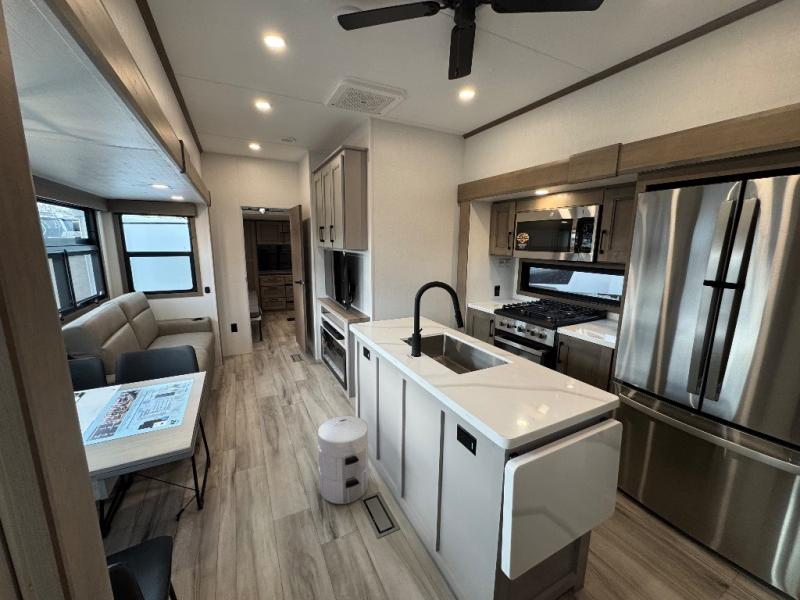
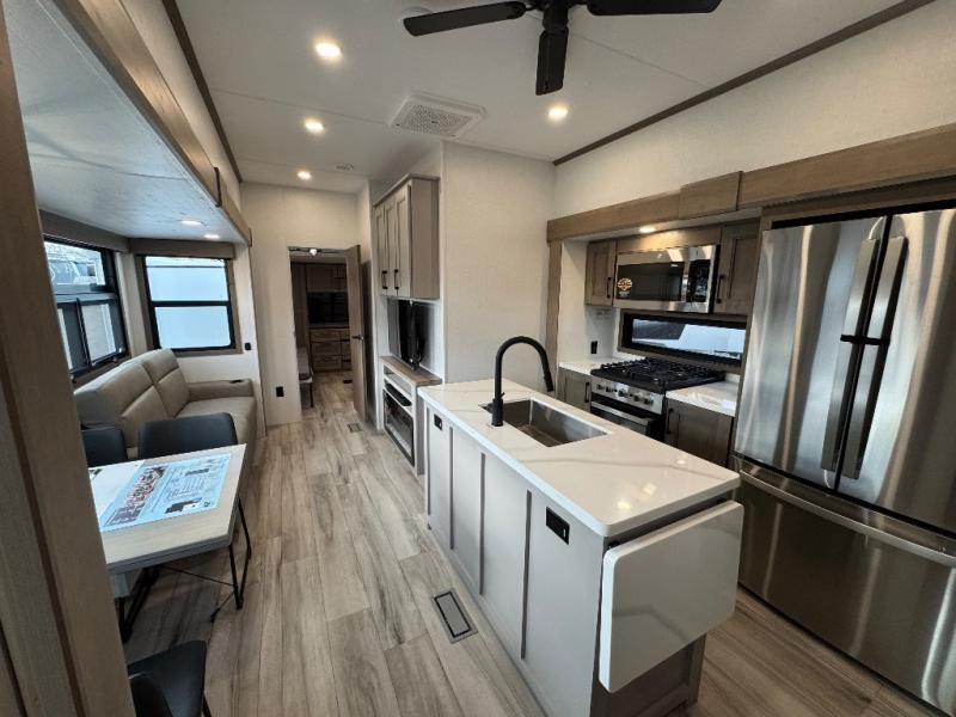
- waste bin [317,415,369,505]
